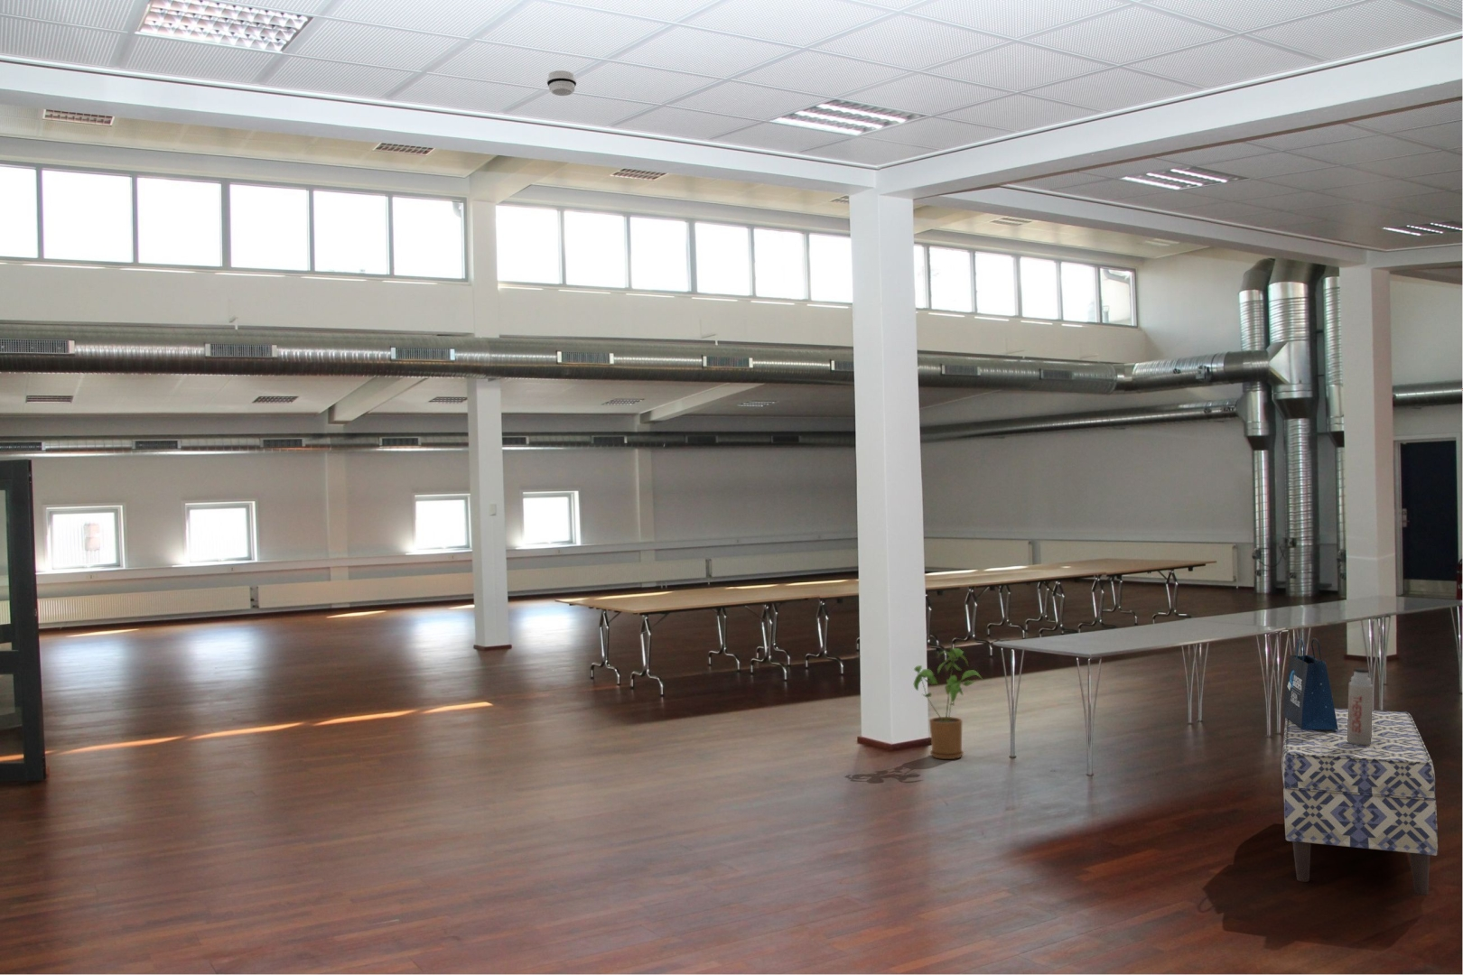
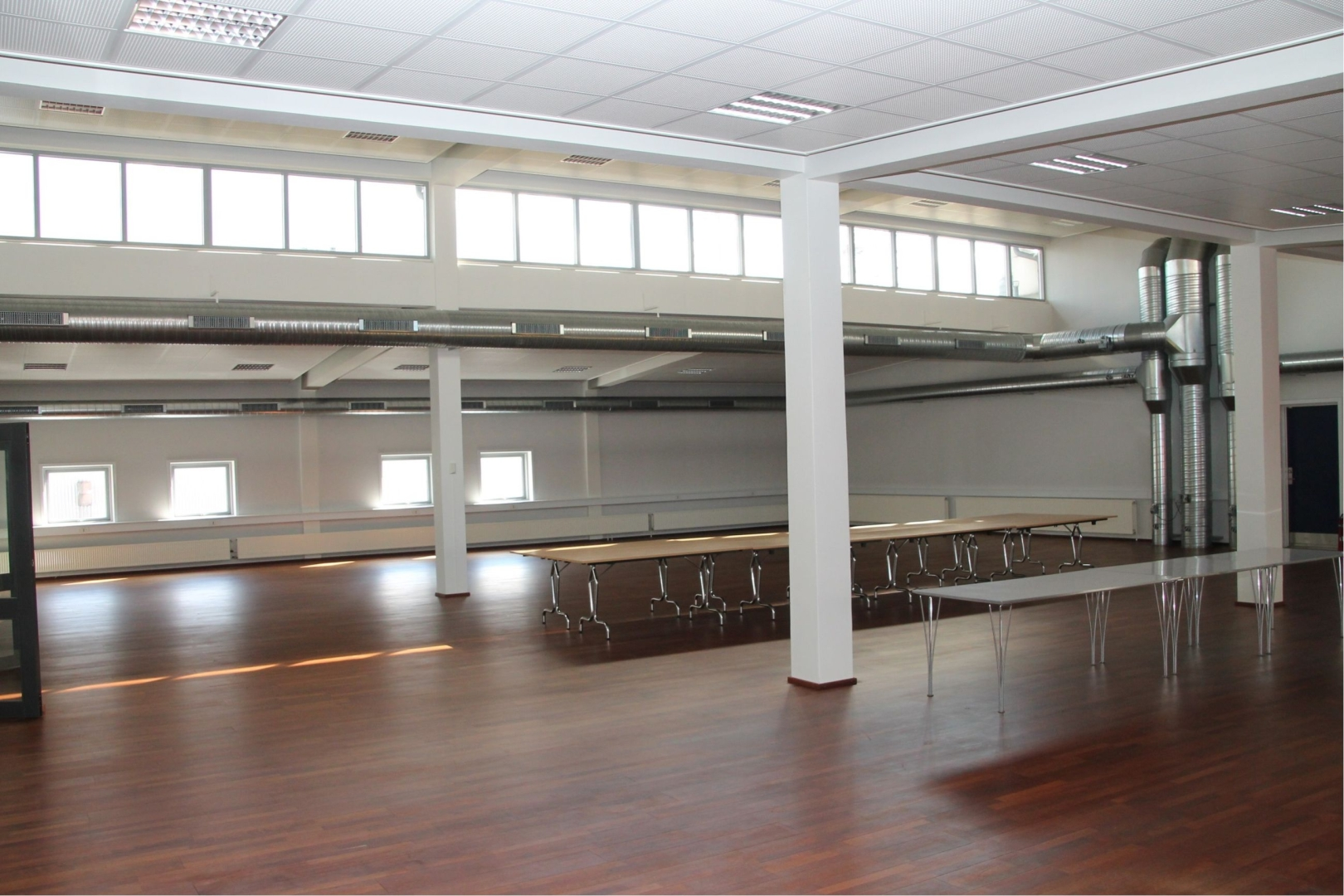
- house plant [913,647,983,761]
- thermos bottle [1348,667,1374,744]
- smoke detector [546,70,577,97]
- tote bag [1282,638,1338,729]
- bench [1280,707,1439,897]
